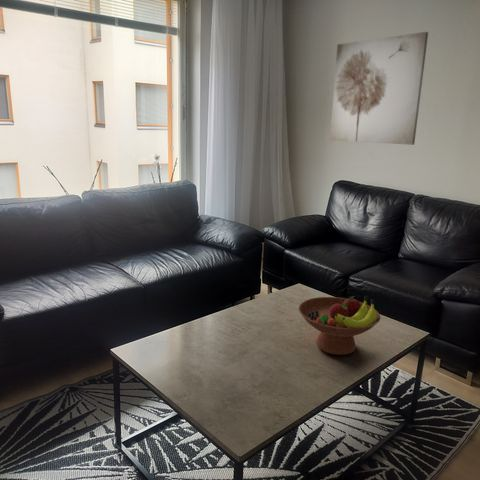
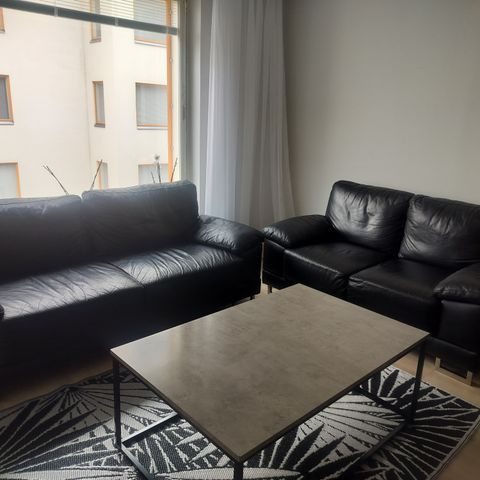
- fruit bowl [298,295,381,356]
- wall art [329,31,429,146]
